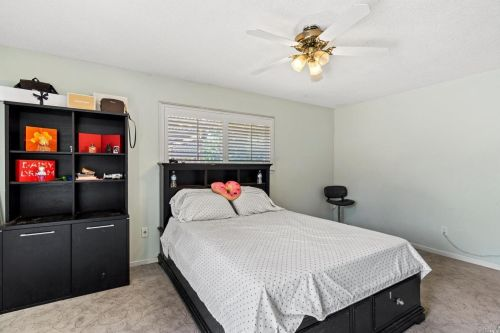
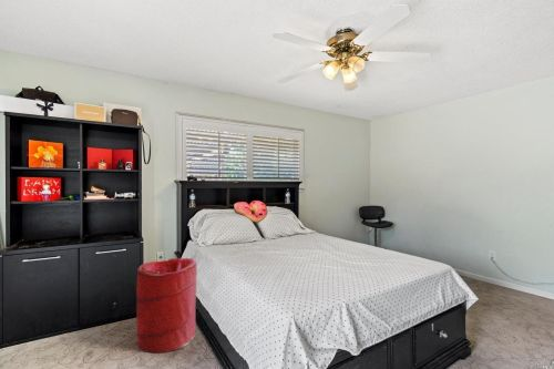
+ laundry hamper [135,257,198,355]
